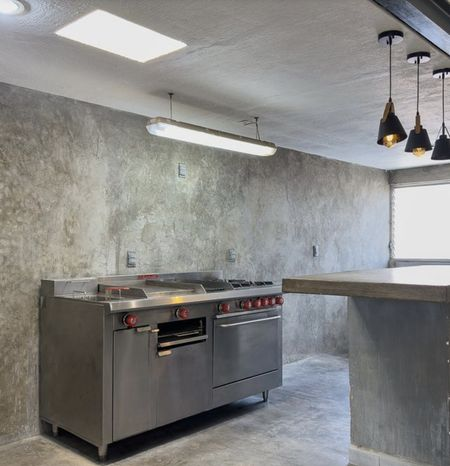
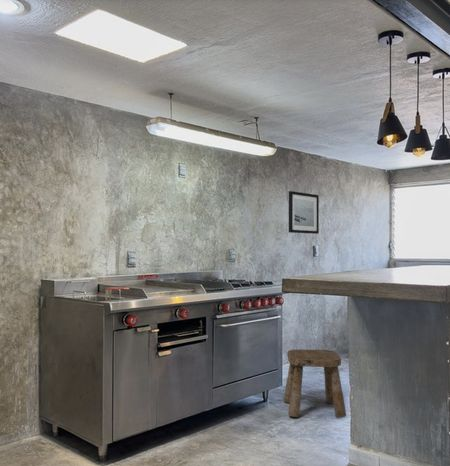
+ stool [283,348,347,419]
+ wall art [288,190,320,235]
